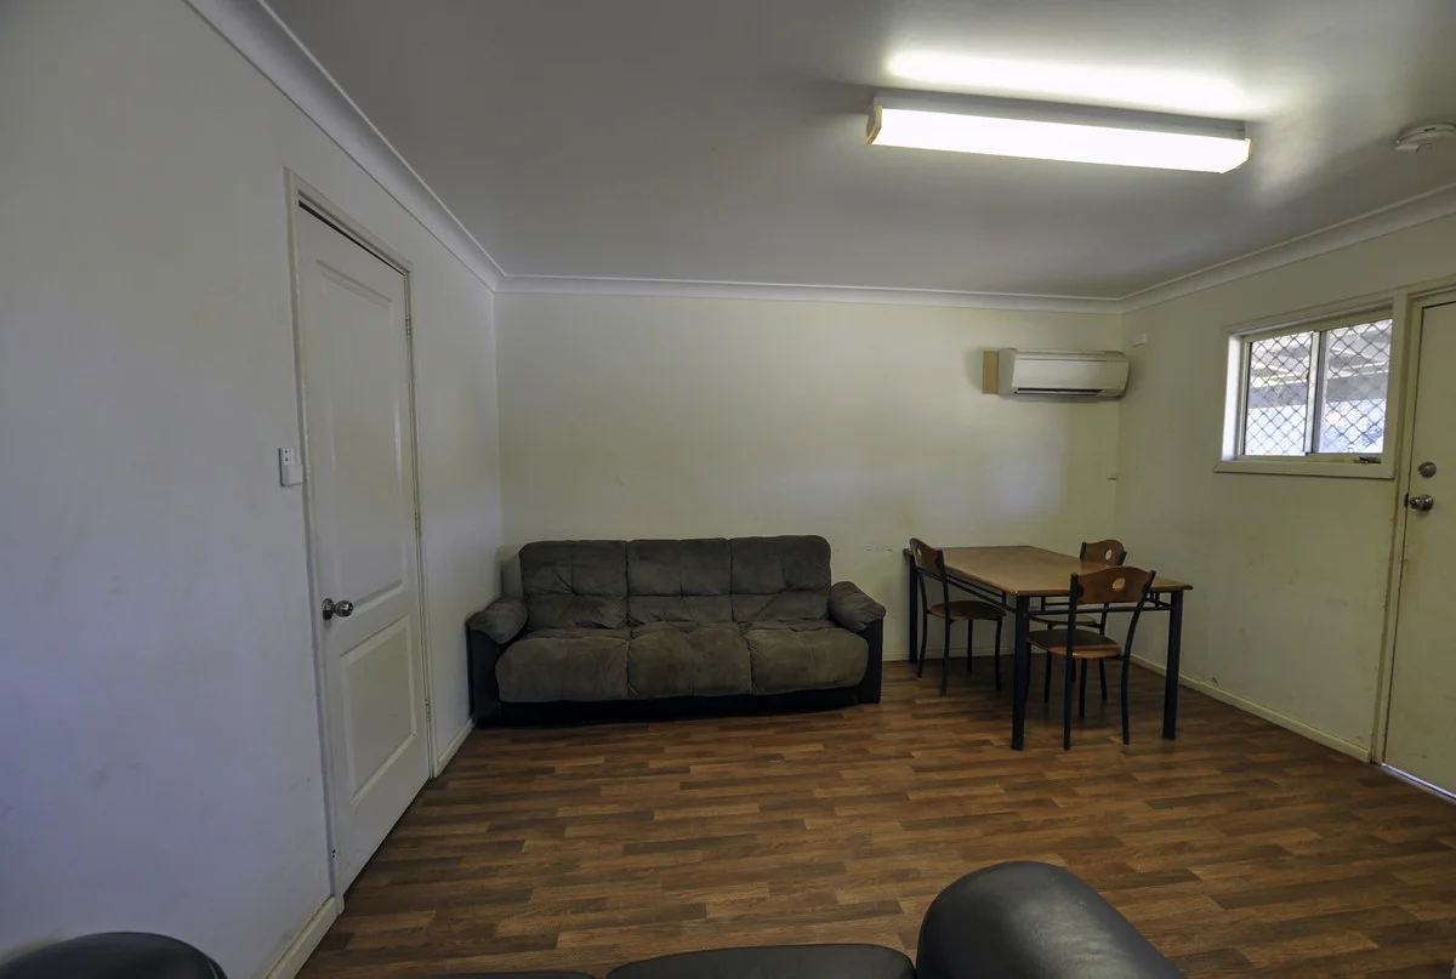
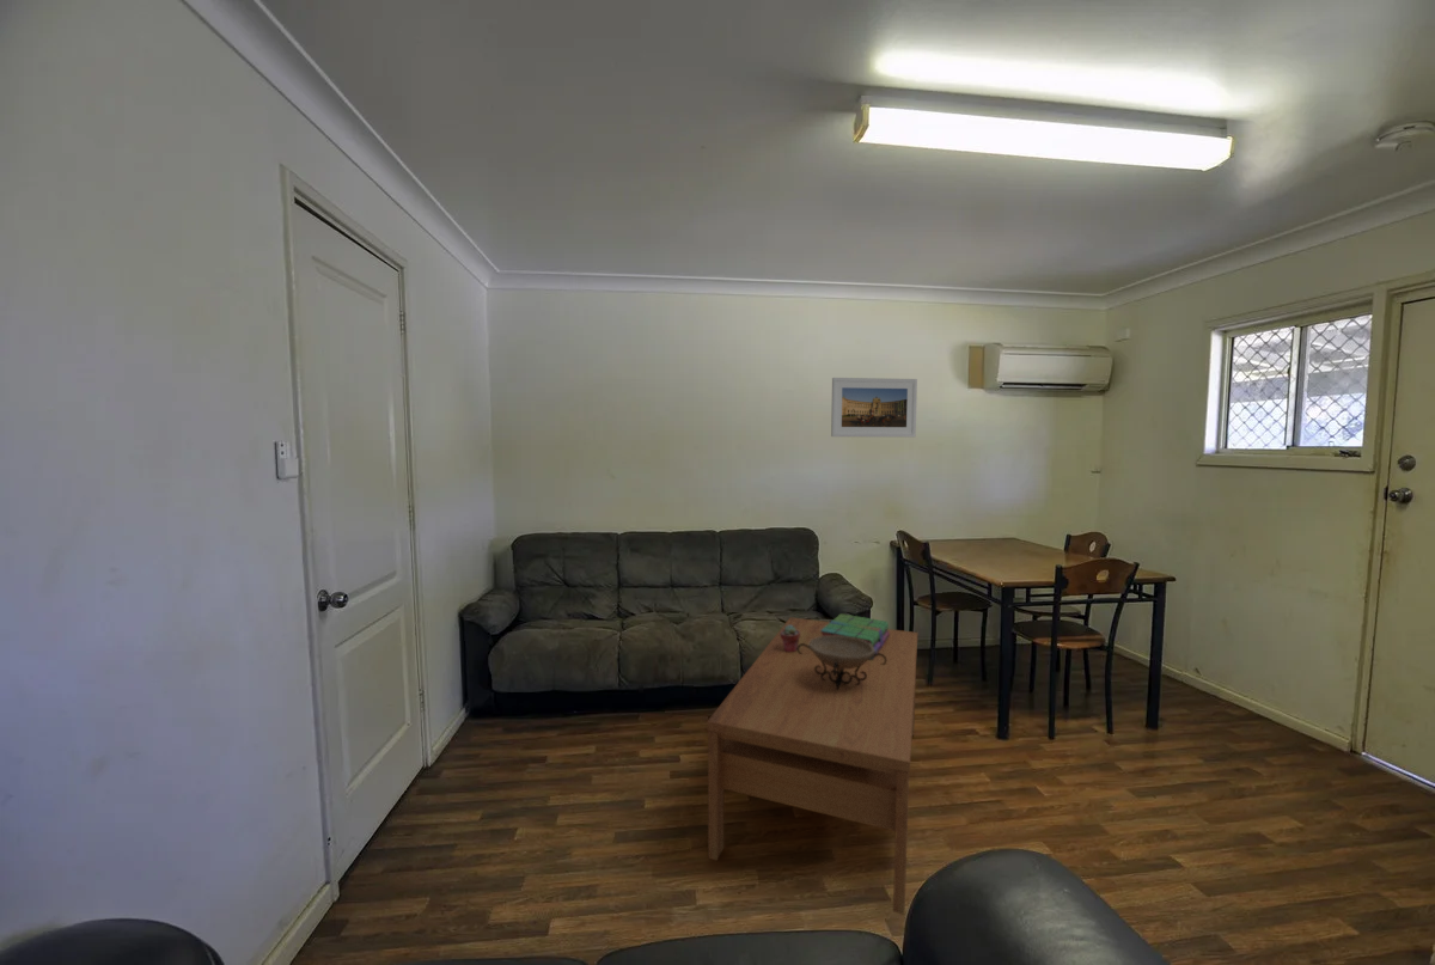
+ decorative bowl [798,636,887,690]
+ stack of books [820,612,890,660]
+ potted succulent [781,625,800,652]
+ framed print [830,377,918,438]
+ coffee table [706,616,918,916]
